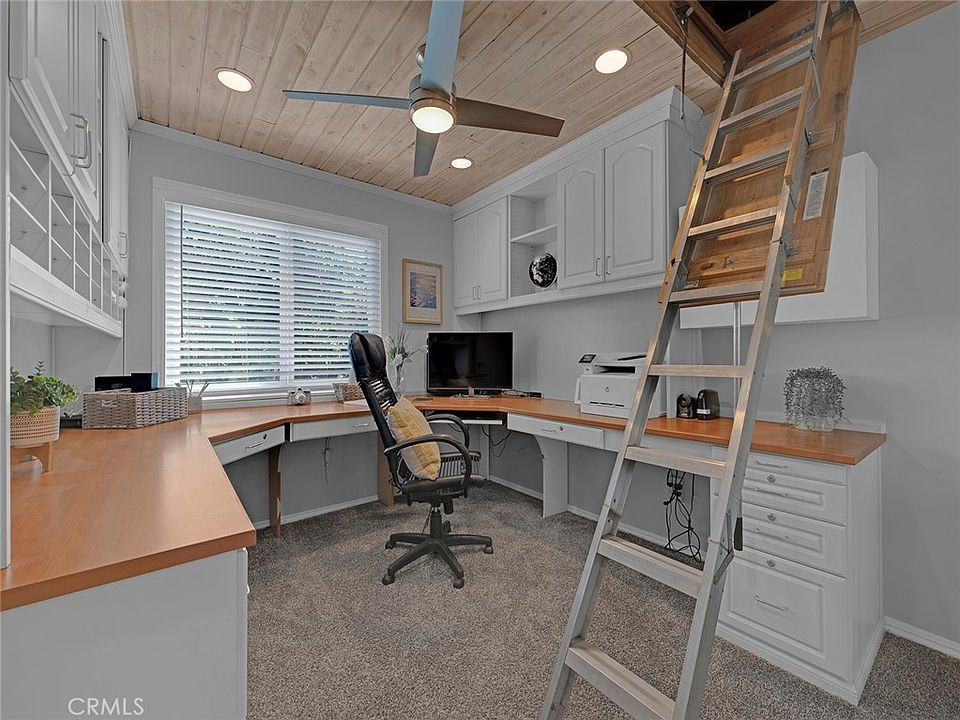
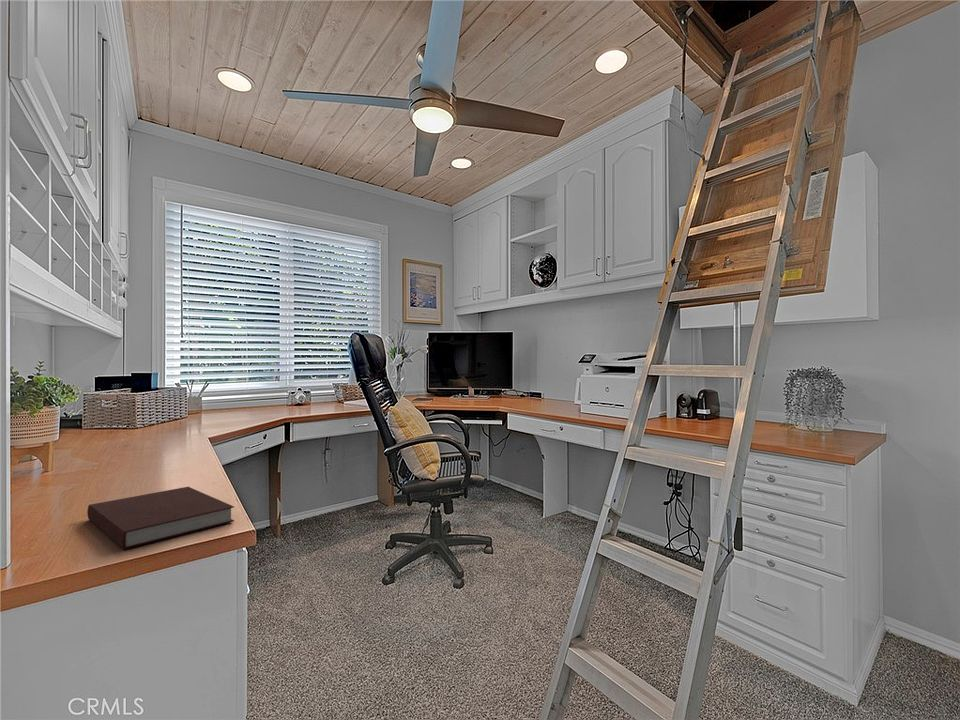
+ notebook [86,486,235,550]
